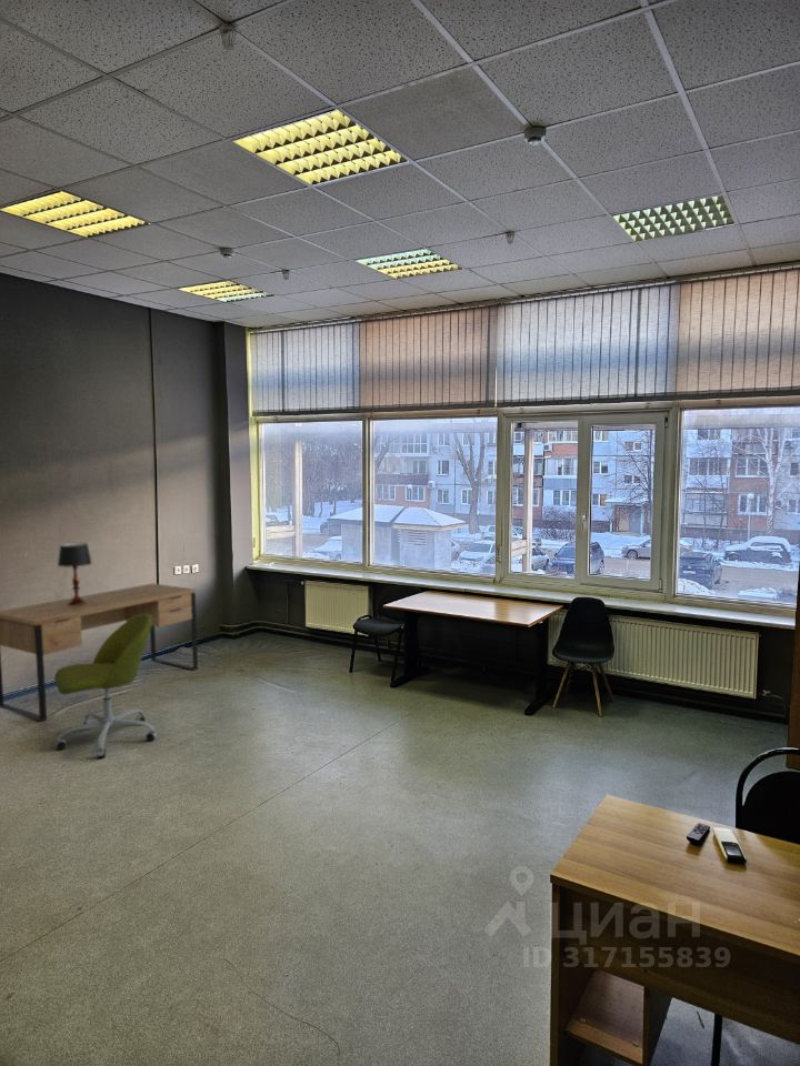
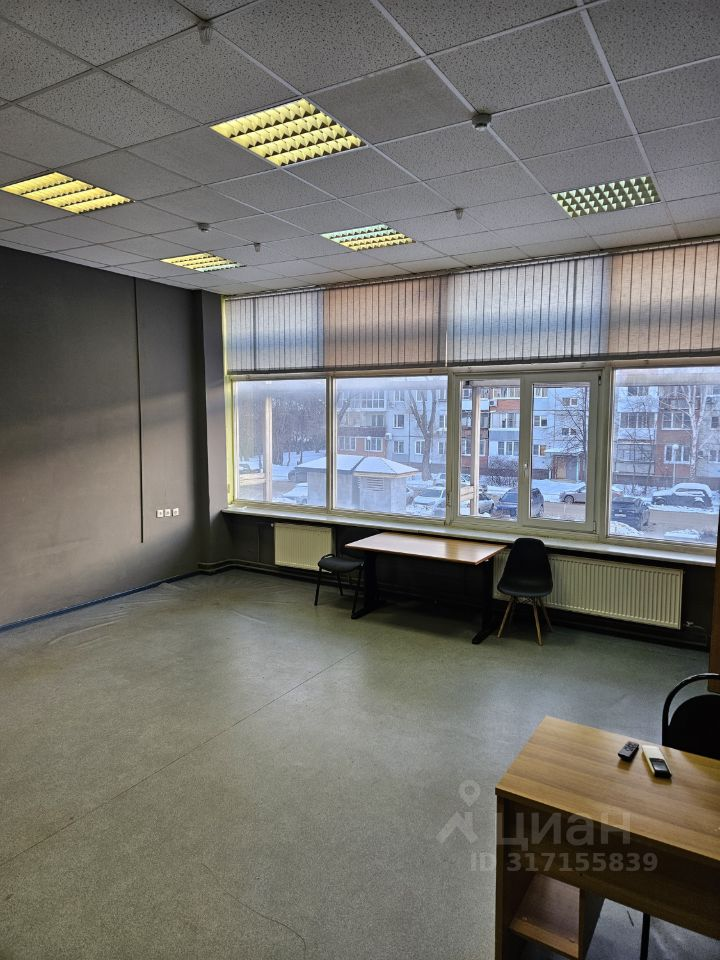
- table lamp [57,542,93,606]
- office chair [53,614,158,758]
- desk [0,582,199,723]
